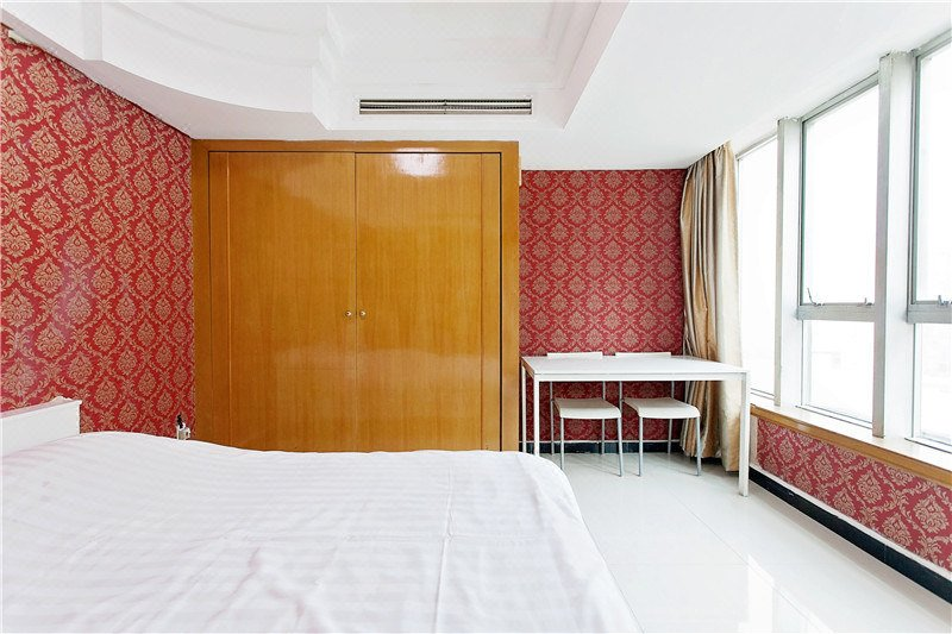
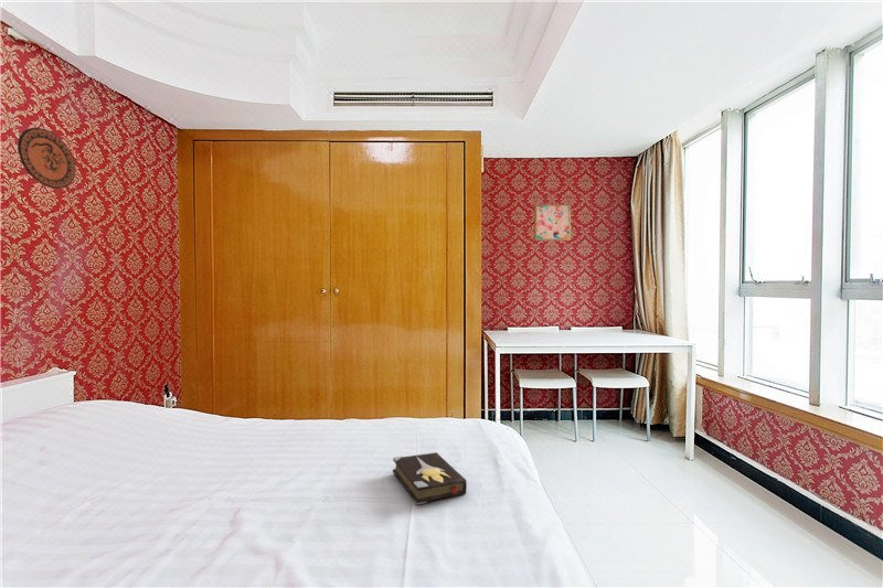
+ decorative plate [17,127,76,190]
+ wall art [533,203,572,242]
+ hardback book [392,451,468,505]
